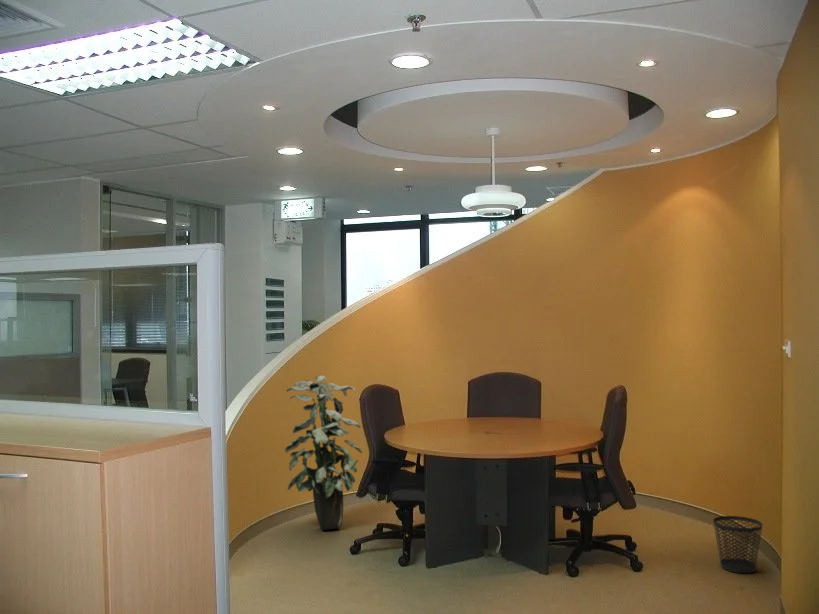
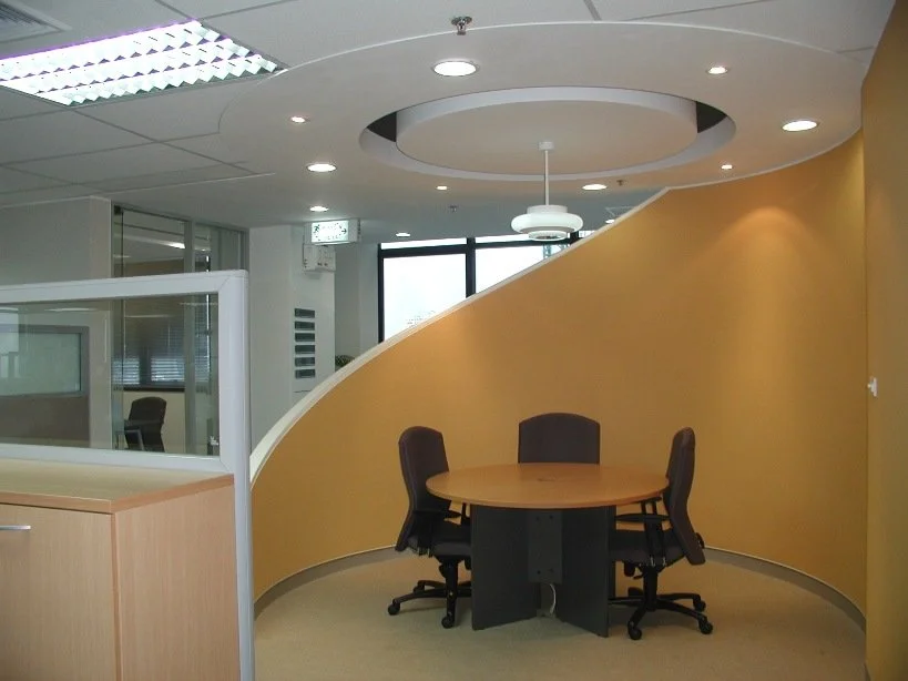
- indoor plant [284,375,363,531]
- wastebasket [712,515,763,574]
